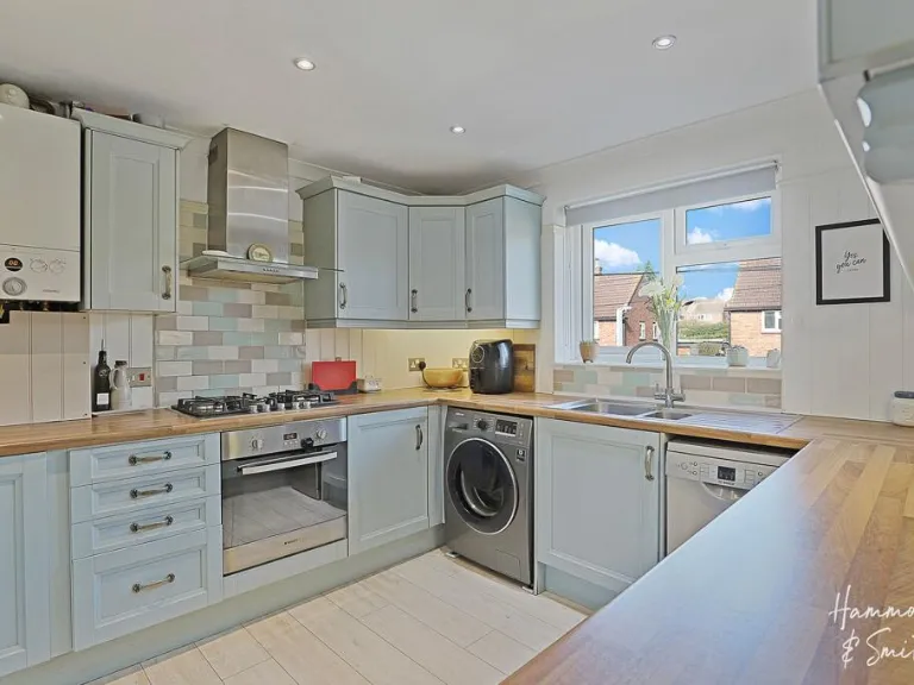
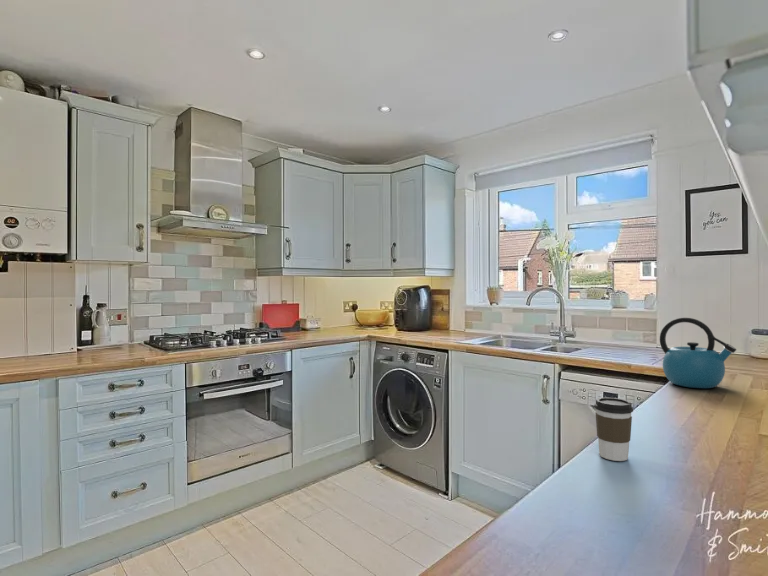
+ kettle [659,317,737,389]
+ coffee cup [593,397,634,462]
